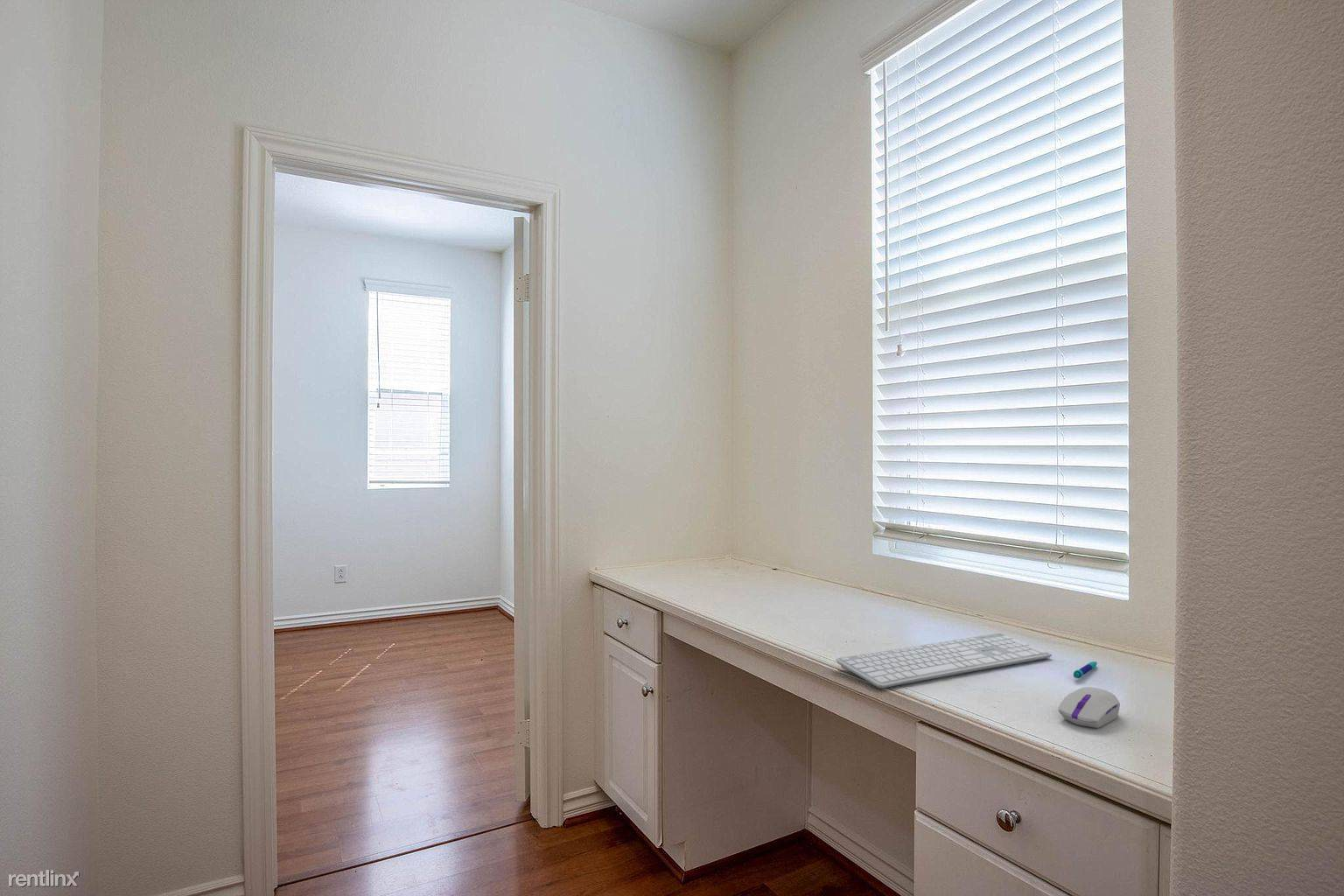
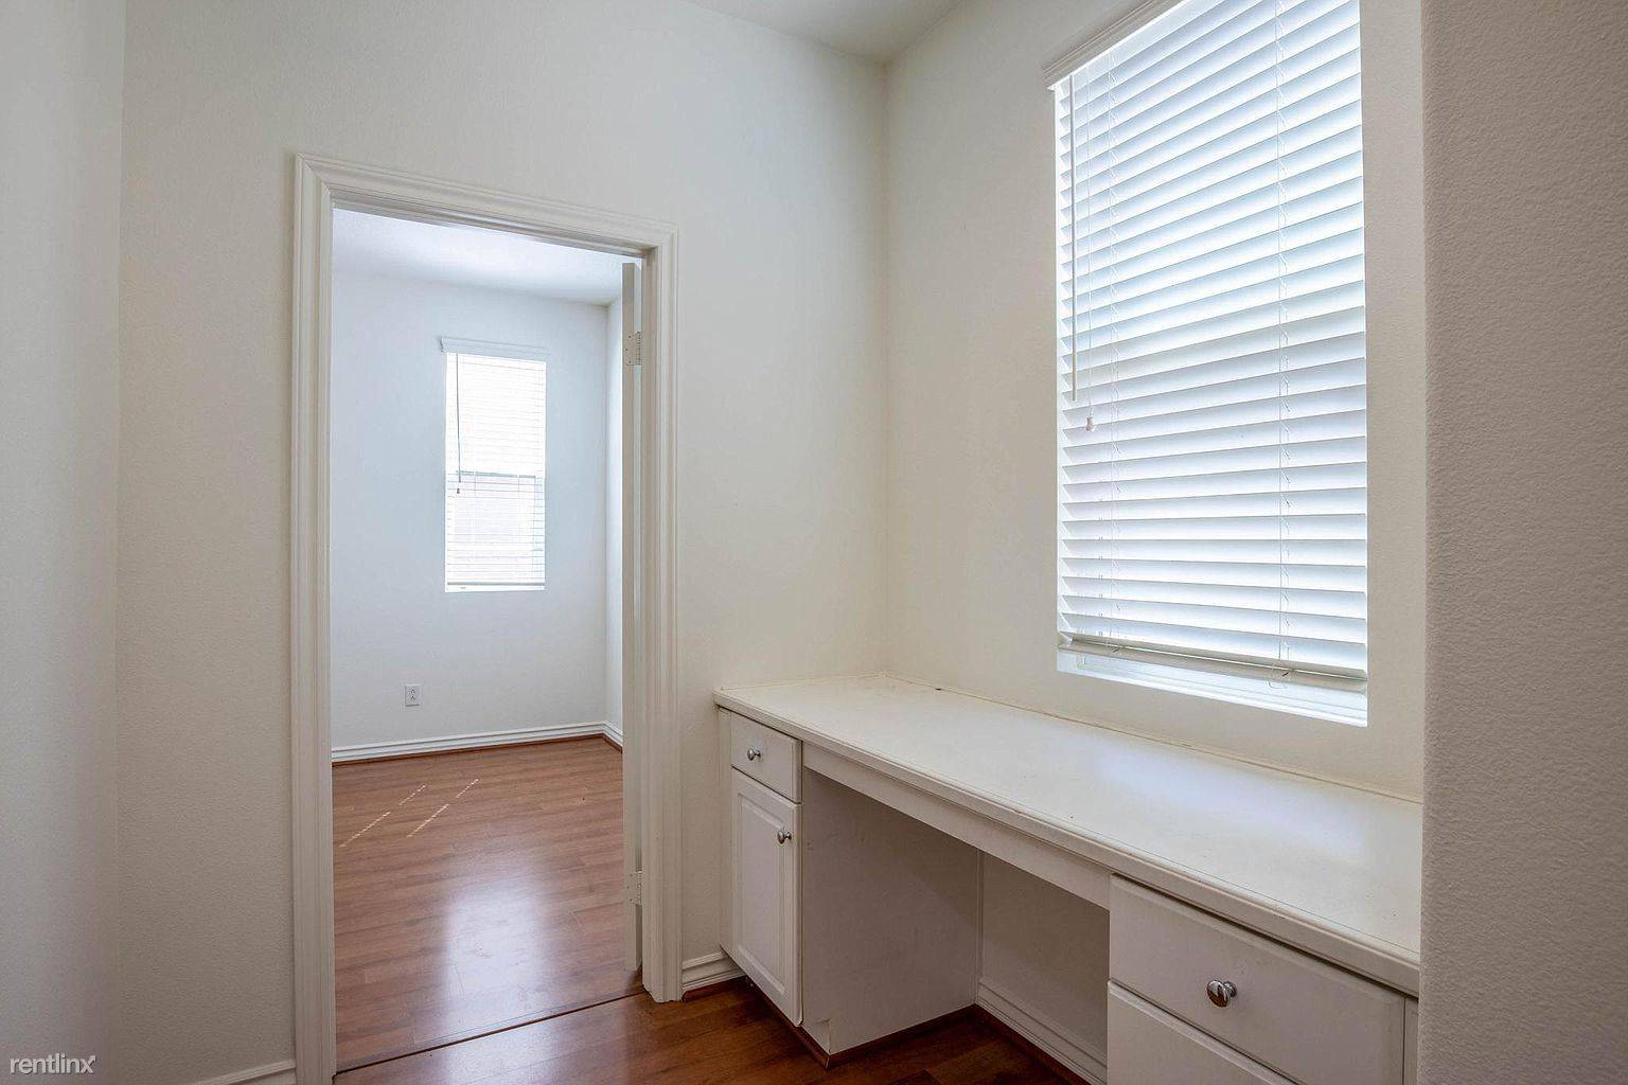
- computer mouse [1058,686,1121,729]
- pen [1073,661,1098,679]
- keyboard [836,632,1053,690]
